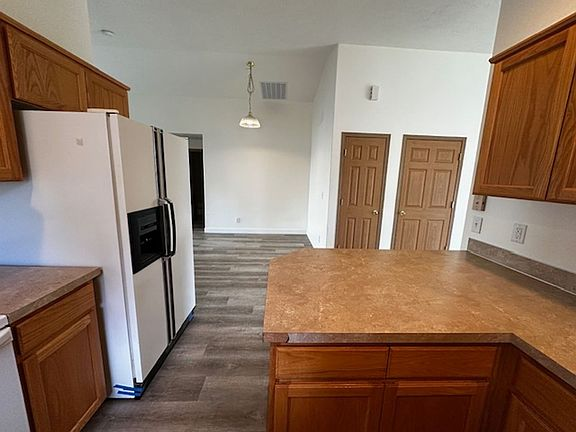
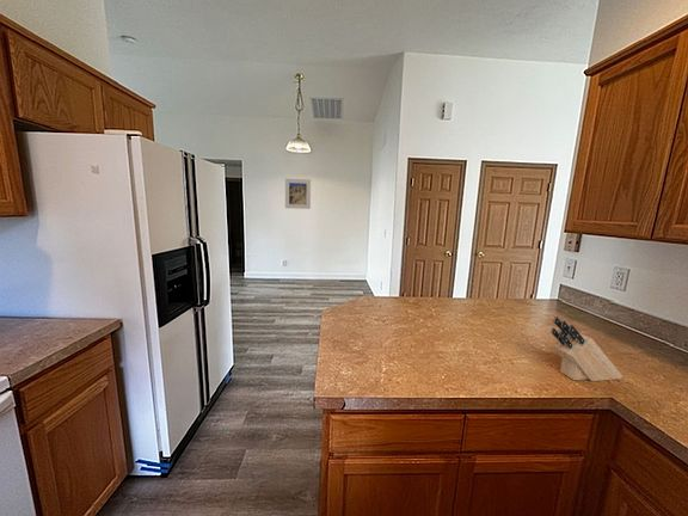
+ knife block [549,315,624,382]
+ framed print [284,178,312,210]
